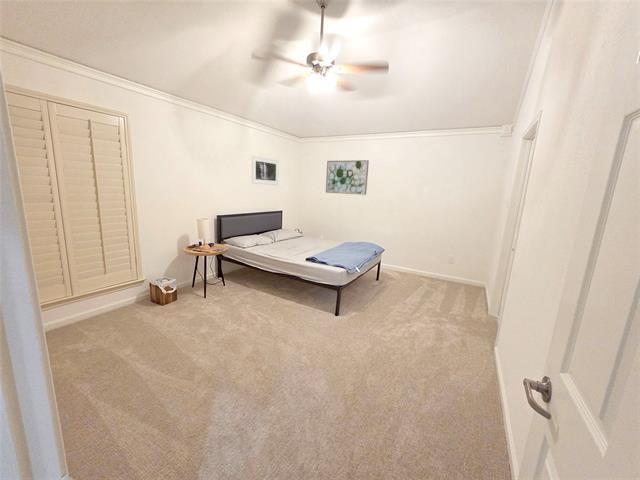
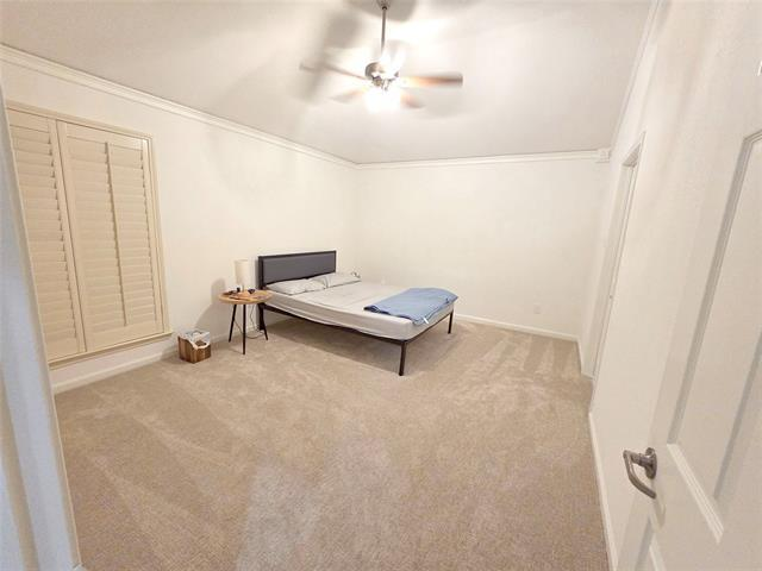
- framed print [251,155,280,186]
- wall art [325,159,370,196]
